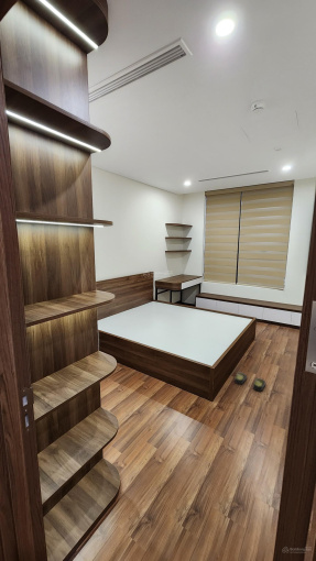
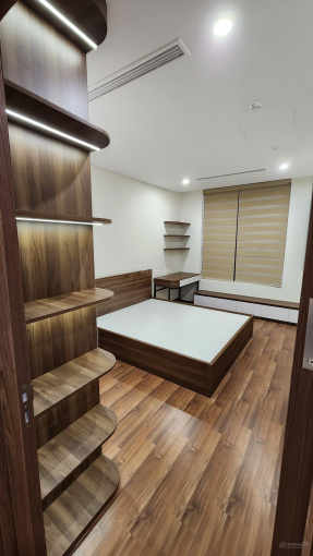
- slippers [233,372,266,393]
